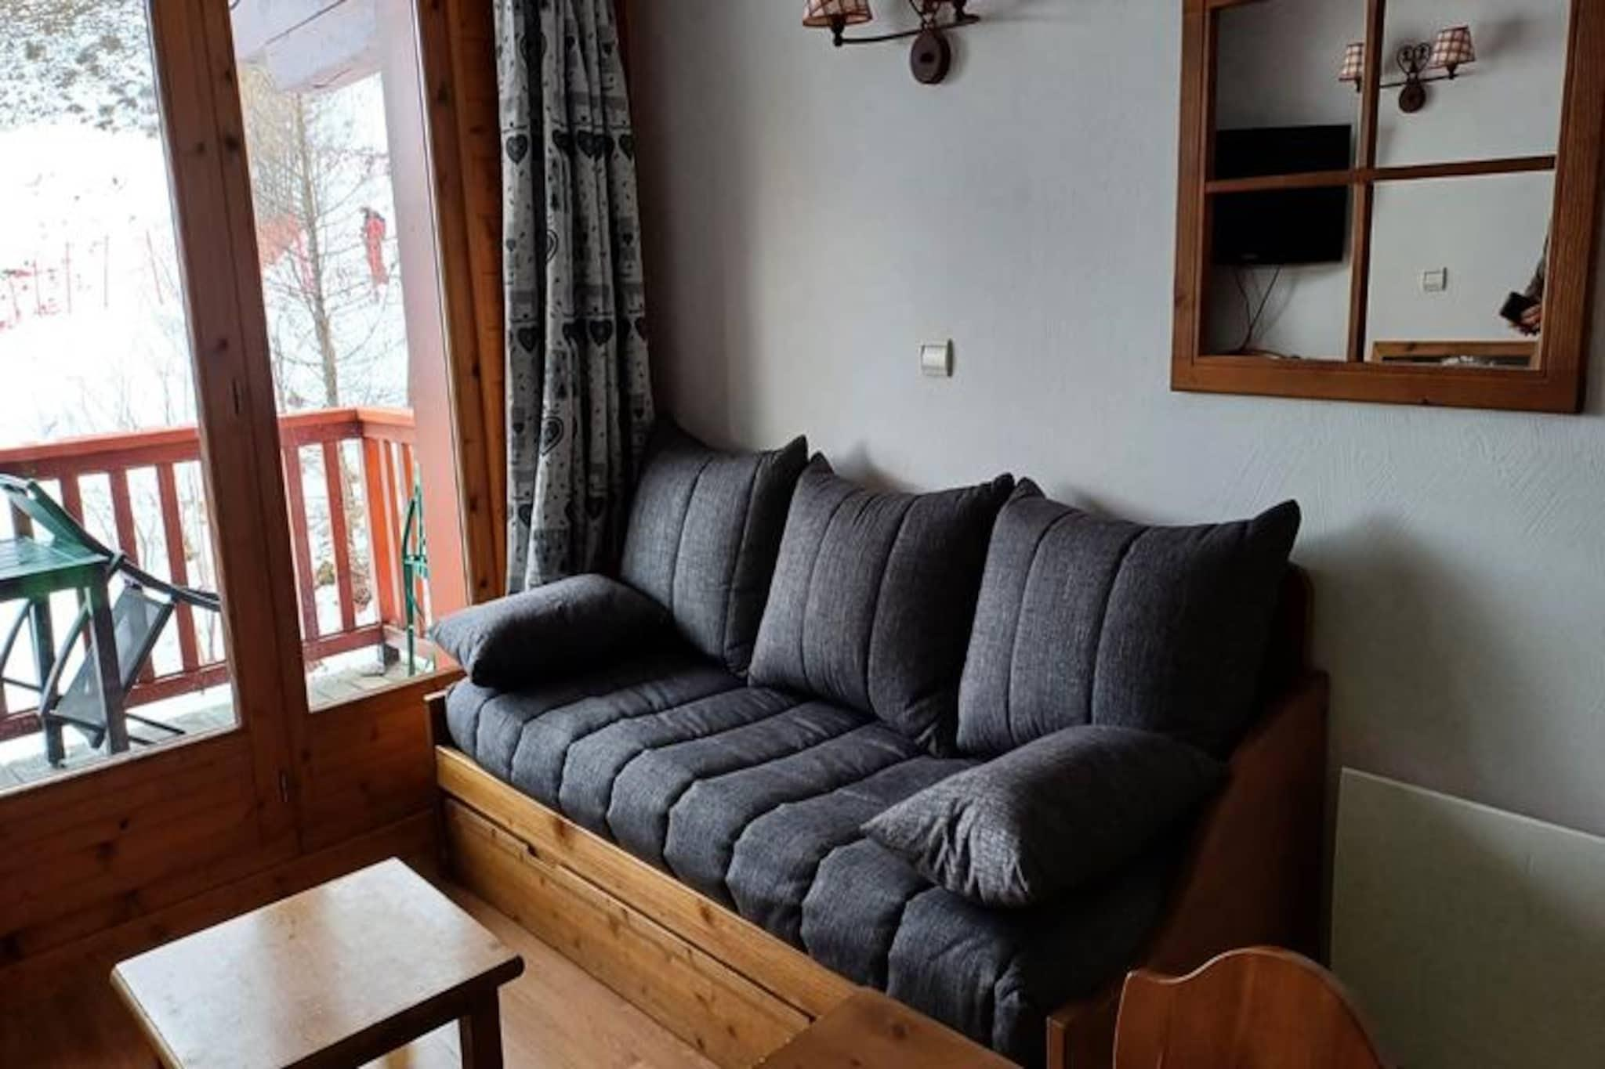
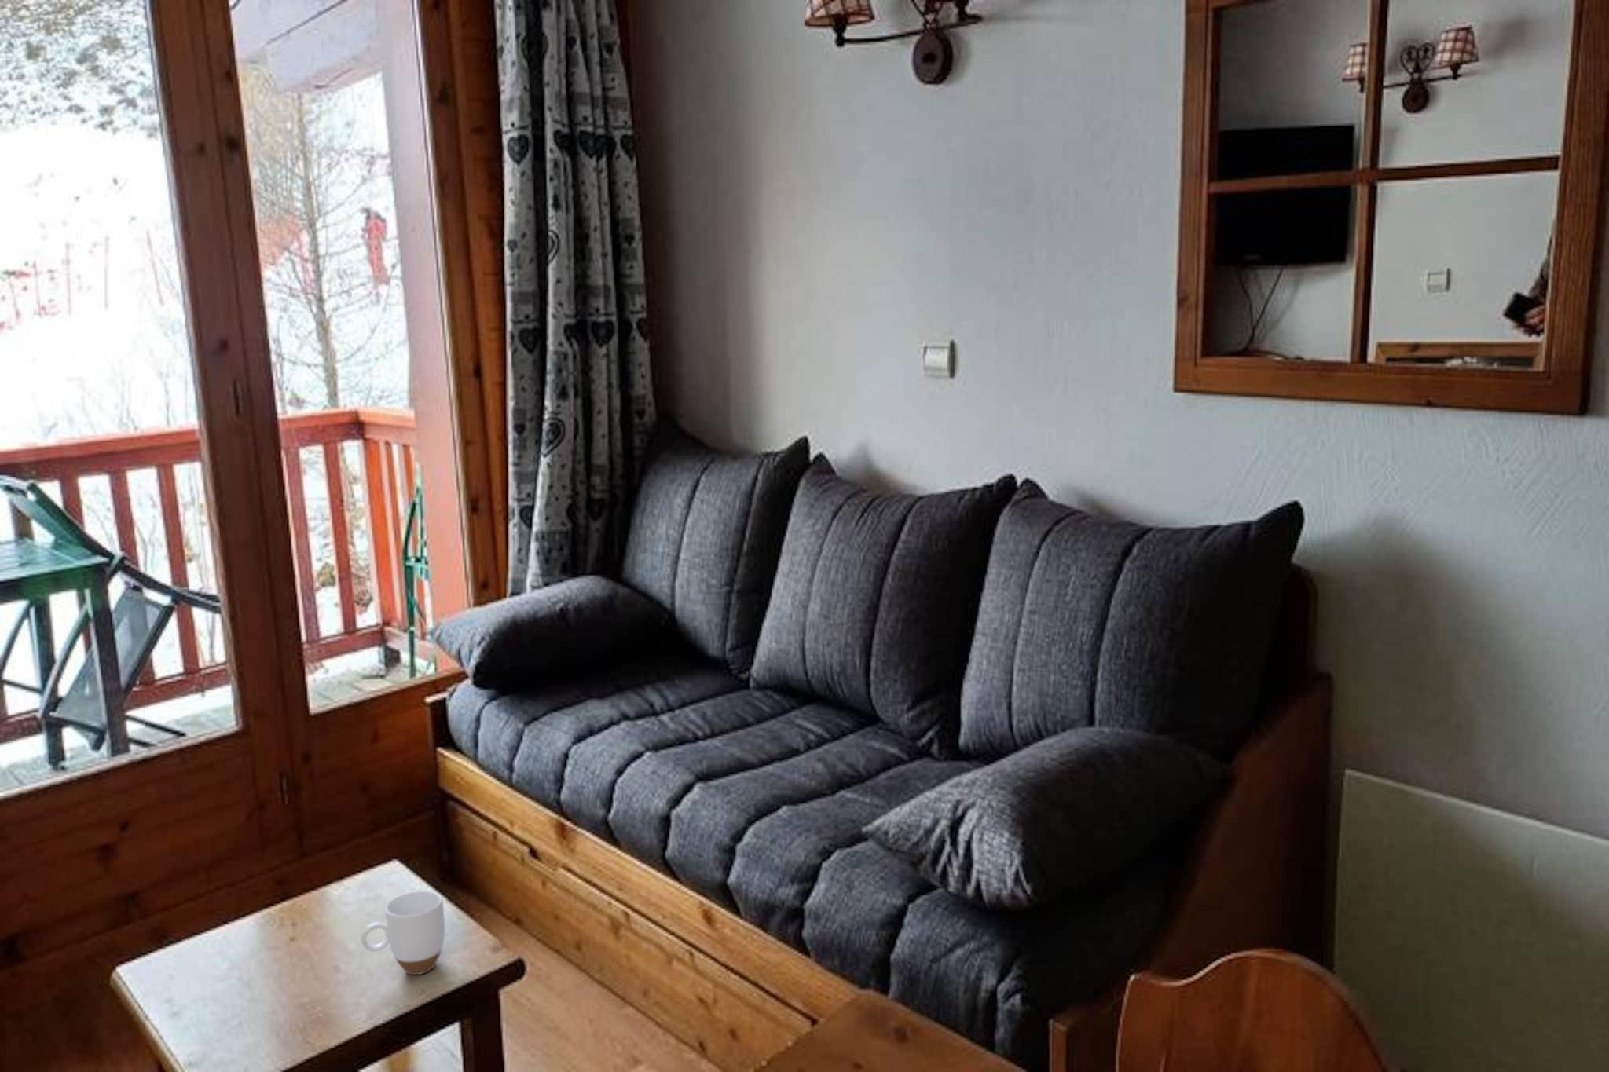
+ mug [360,890,445,975]
